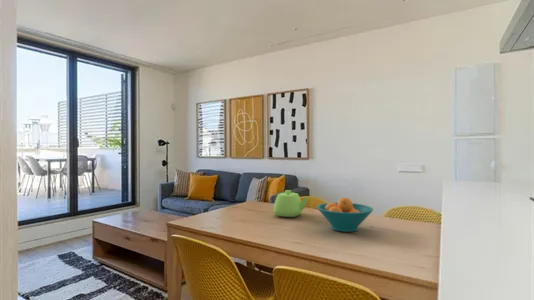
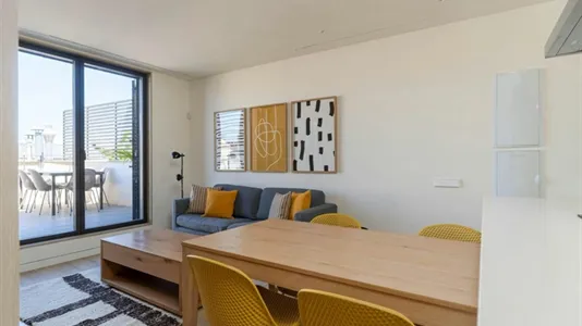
- fruit bowl [316,197,374,233]
- teapot [273,189,310,218]
